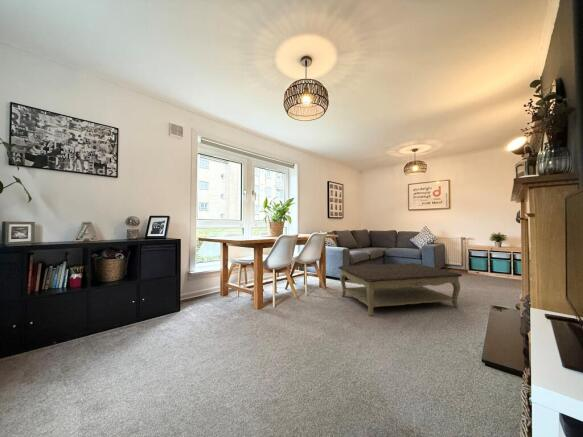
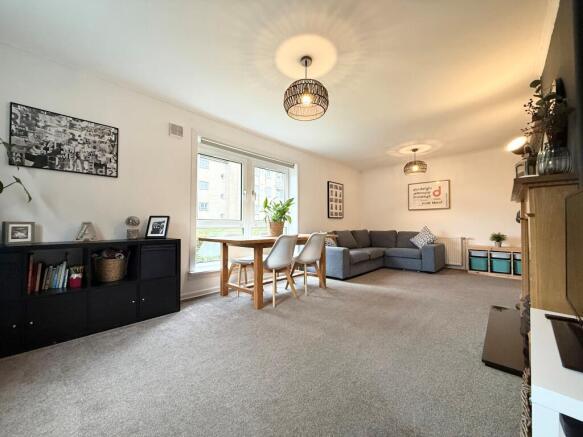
- coffee table [337,262,463,317]
